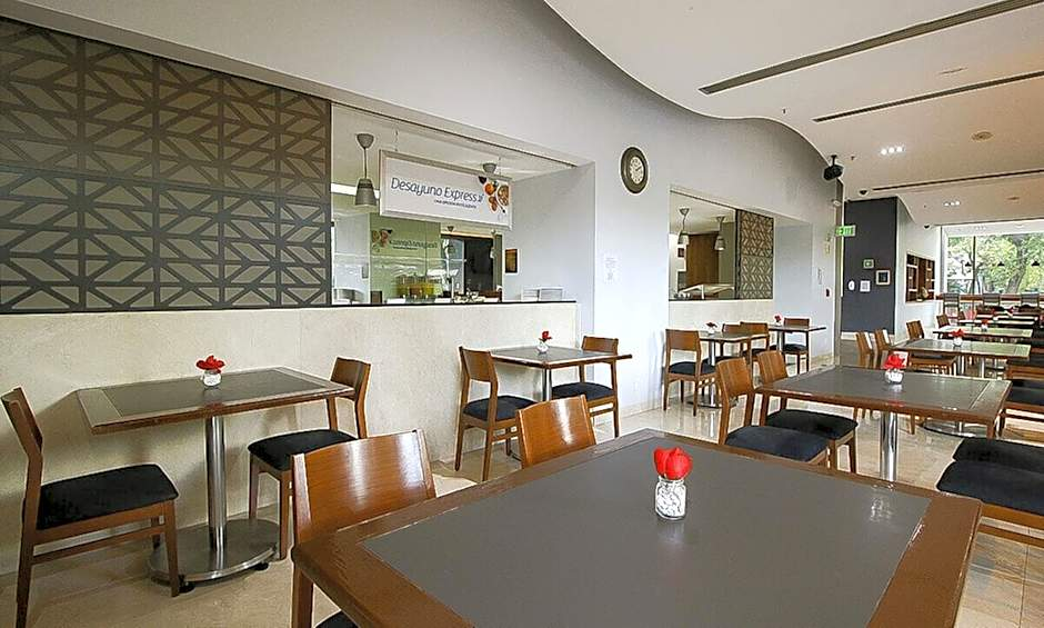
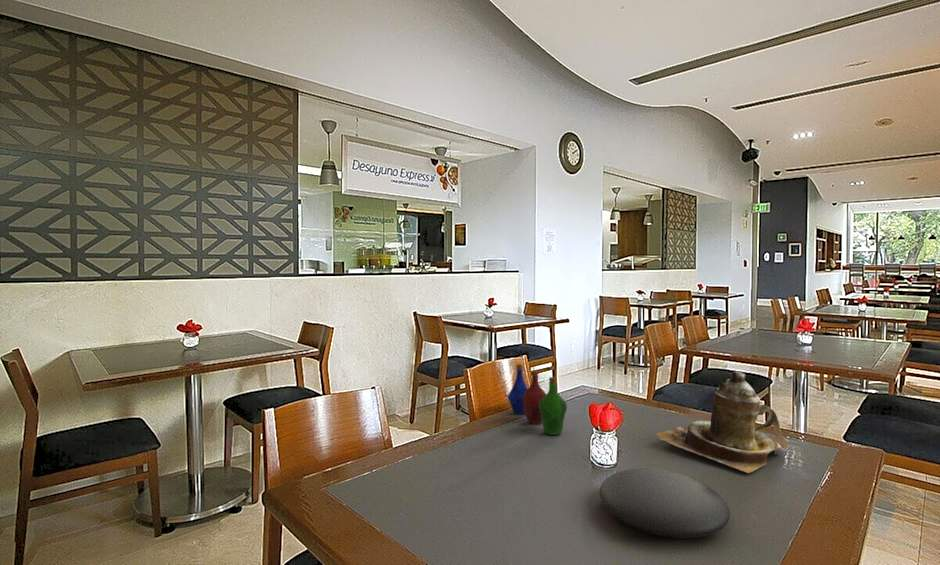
+ plate [599,467,731,539]
+ bottle [507,363,568,436]
+ teapot [656,370,789,474]
